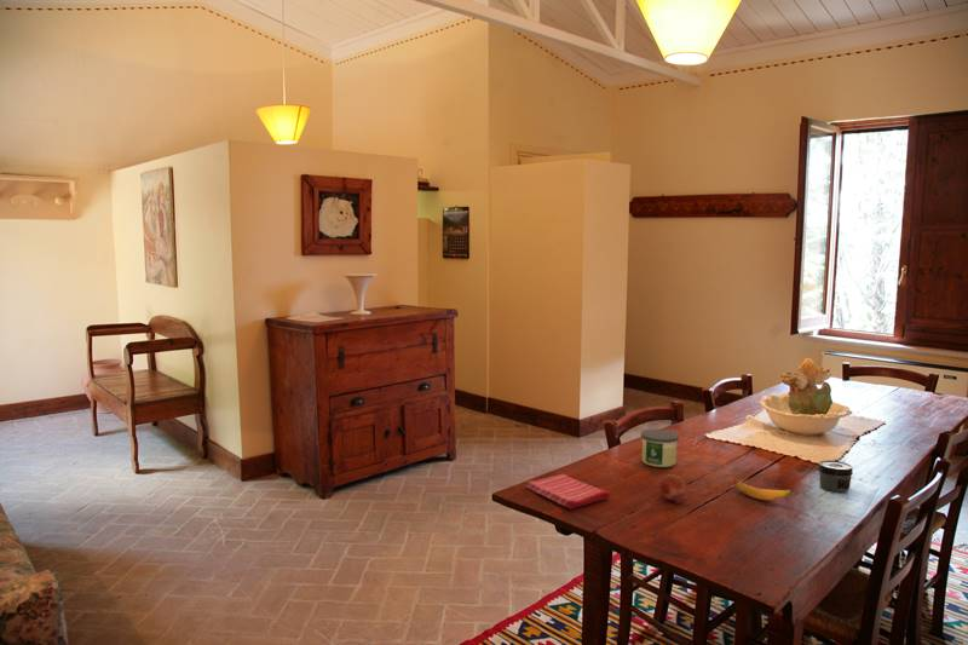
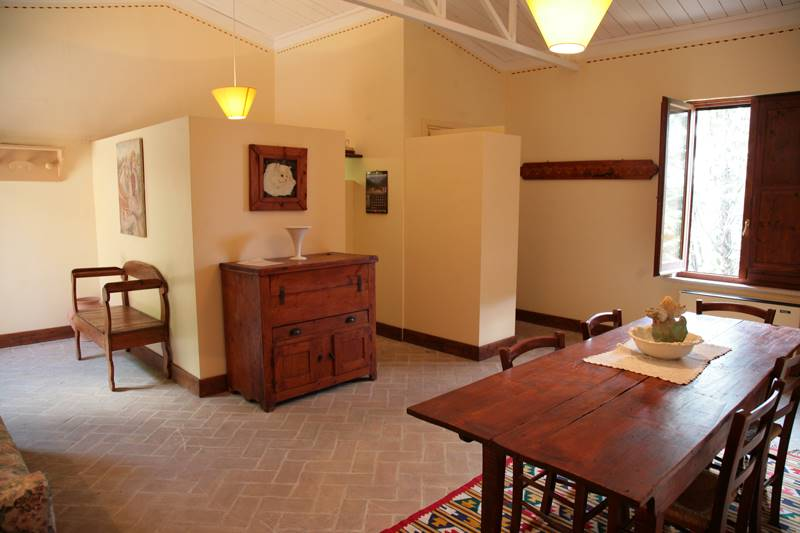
- fruit [658,473,687,505]
- jar [817,460,854,494]
- dish towel [524,473,611,511]
- candle [640,428,680,468]
- banana [733,479,794,501]
